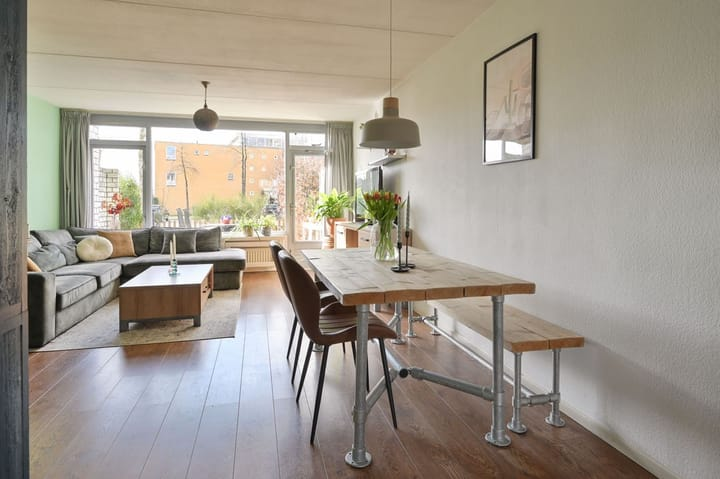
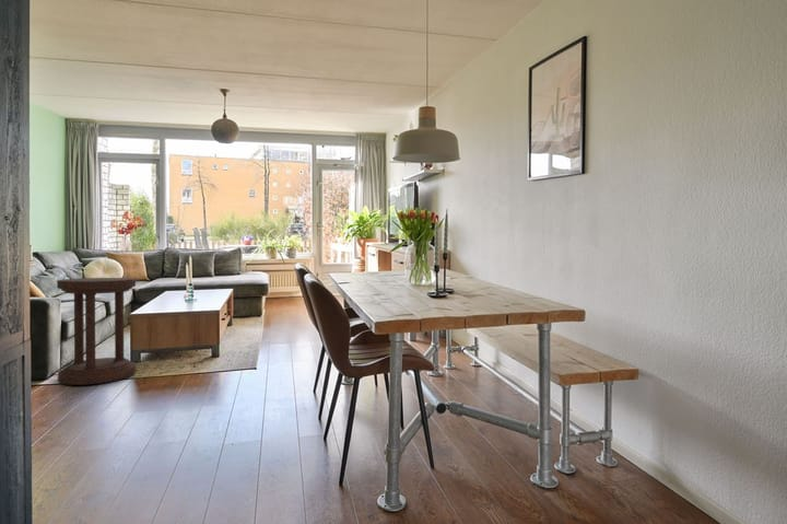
+ side table [56,277,137,386]
